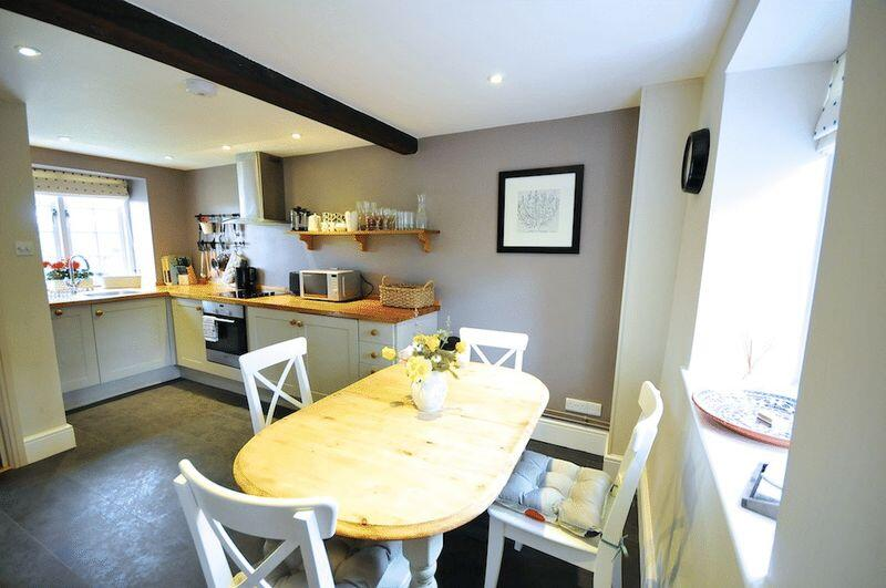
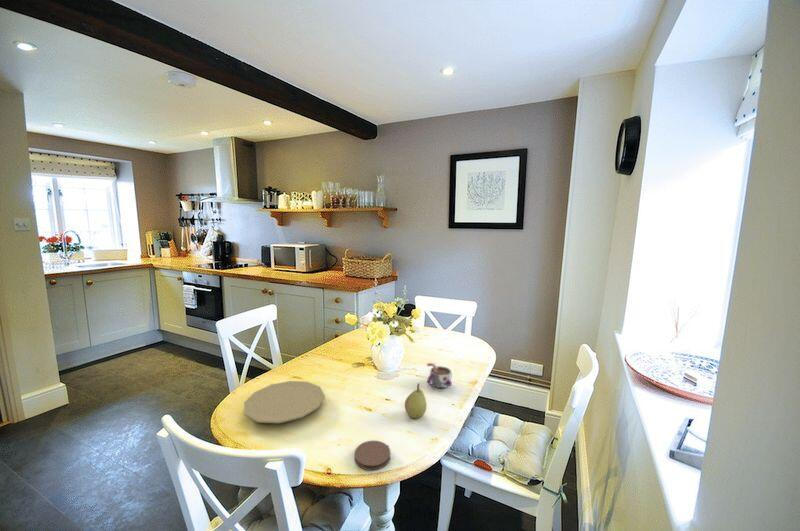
+ mug [426,362,453,389]
+ plate [243,380,326,424]
+ fruit [404,382,428,419]
+ coaster [354,440,391,471]
